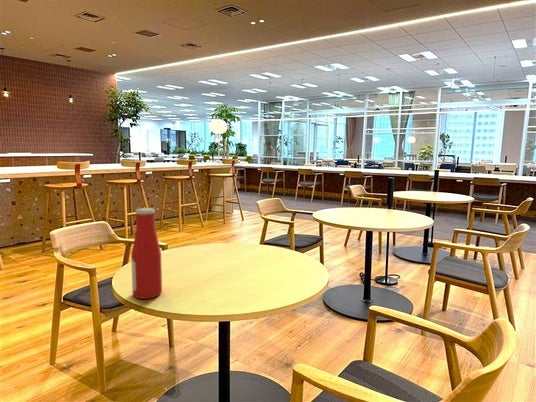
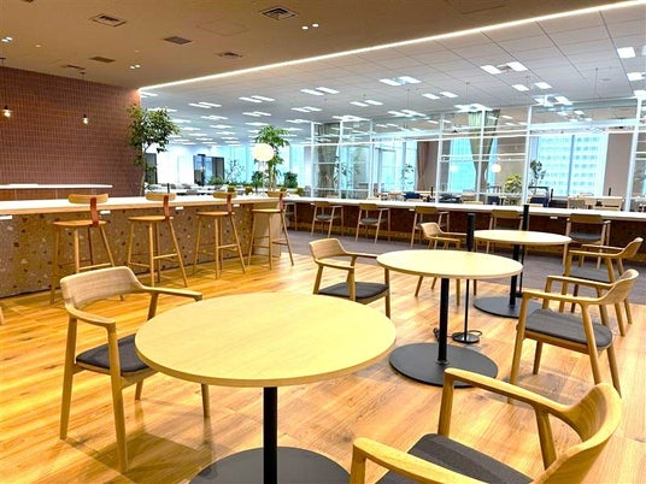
- bottle [130,207,163,300]
